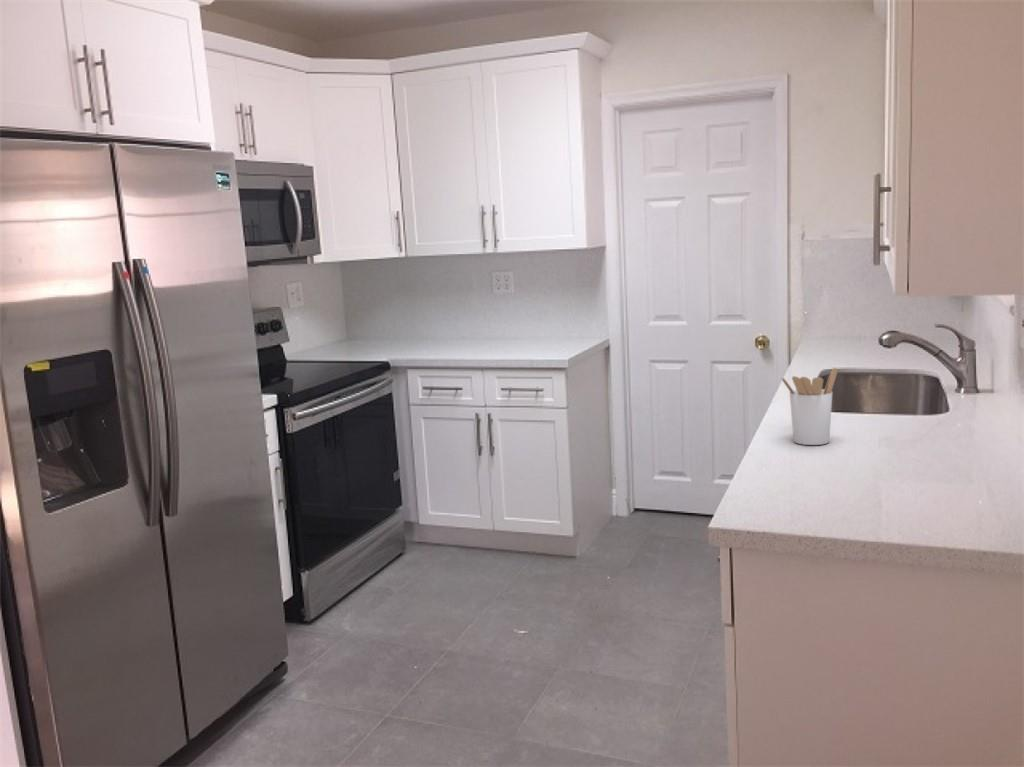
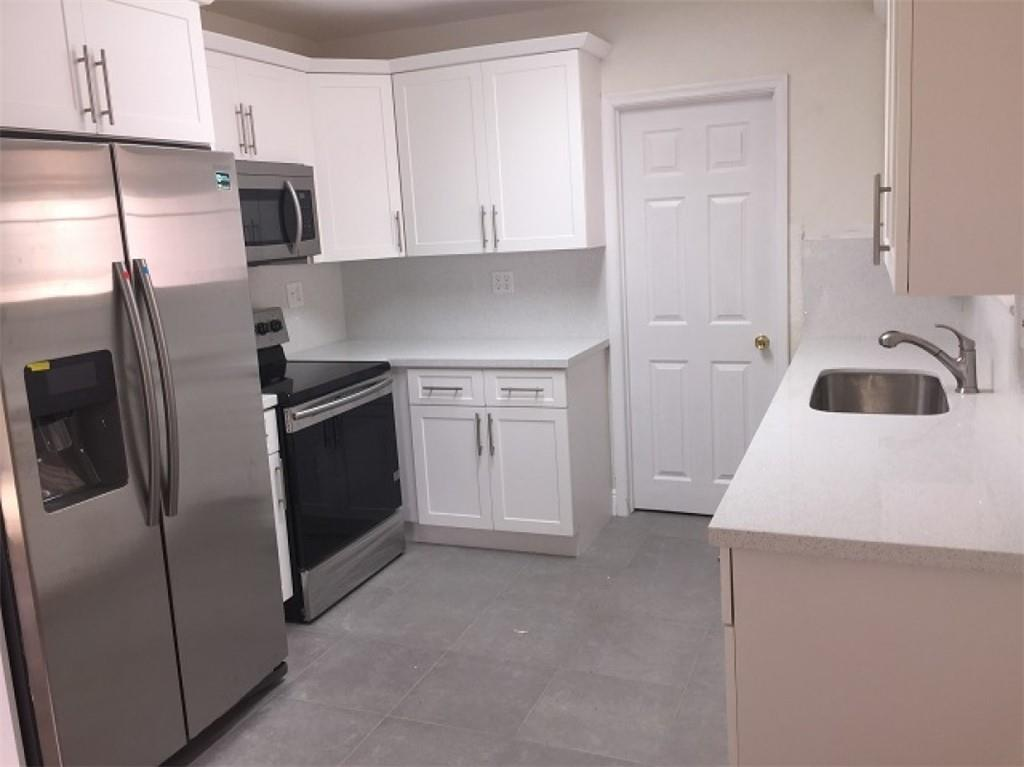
- utensil holder [780,367,838,446]
